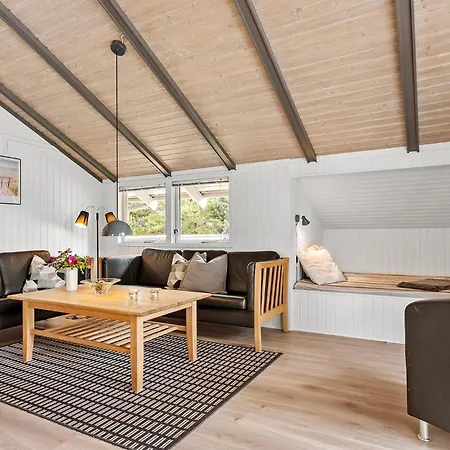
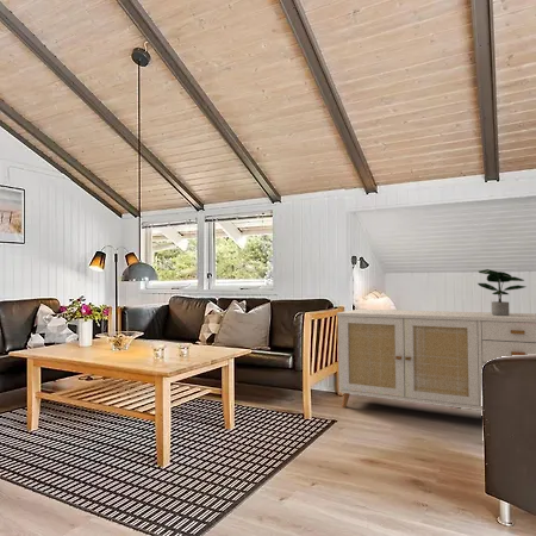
+ potted plant [476,268,526,316]
+ sideboard [336,308,536,411]
